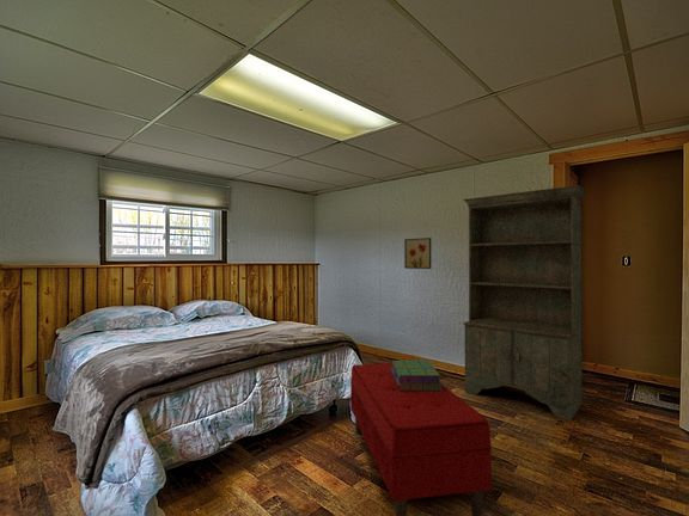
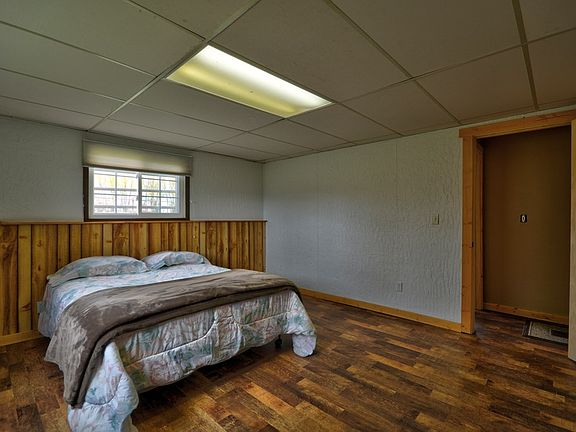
- bookshelf [462,184,589,422]
- bench [349,362,493,516]
- stack of books [391,360,444,391]
- wall art [403,236,432,270]
